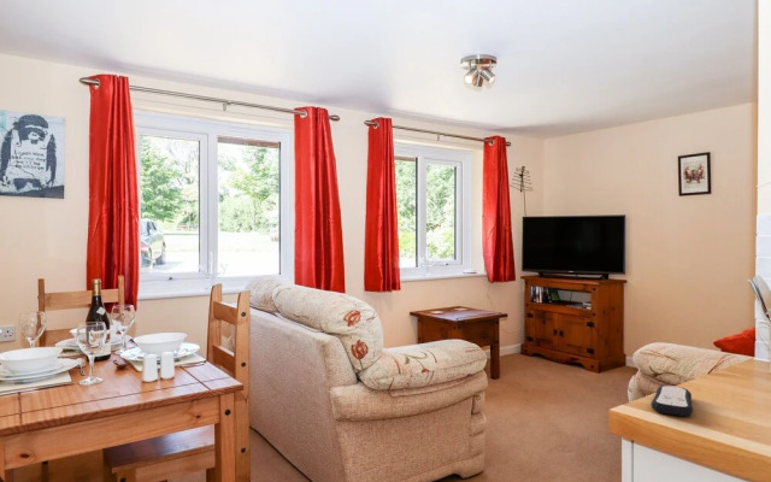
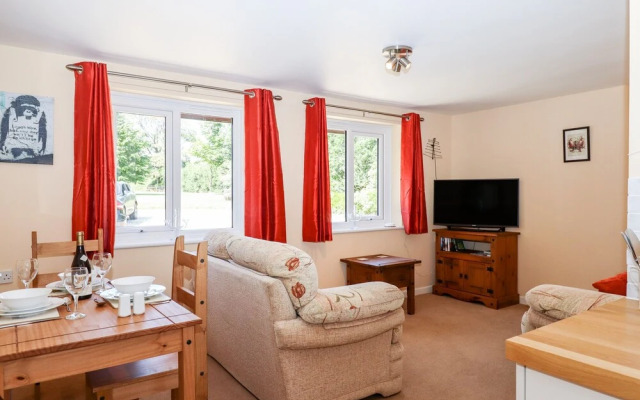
- remote control [651,384,694,417]
